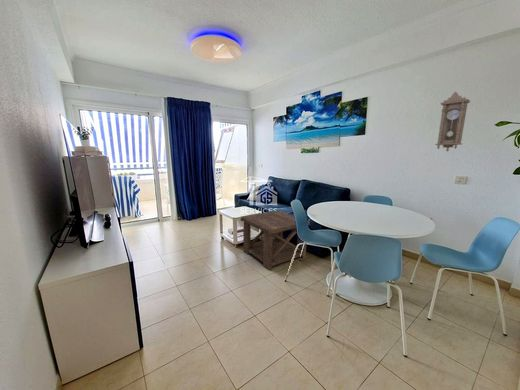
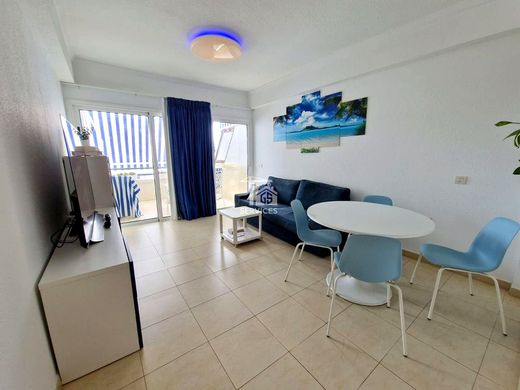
- side table [240,210,311,271]
- pendulum clock [434,91,471,152]
